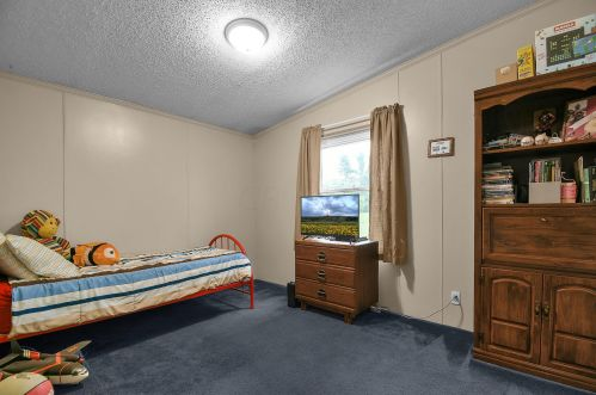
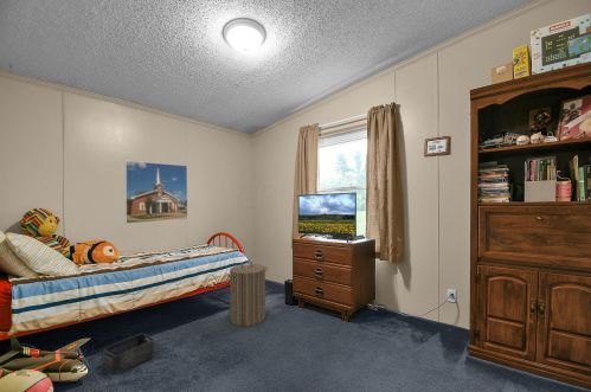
+ laundry hamper [225,259,268,328]
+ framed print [123,160,188,225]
+ storage bin [103,333,155,375]
